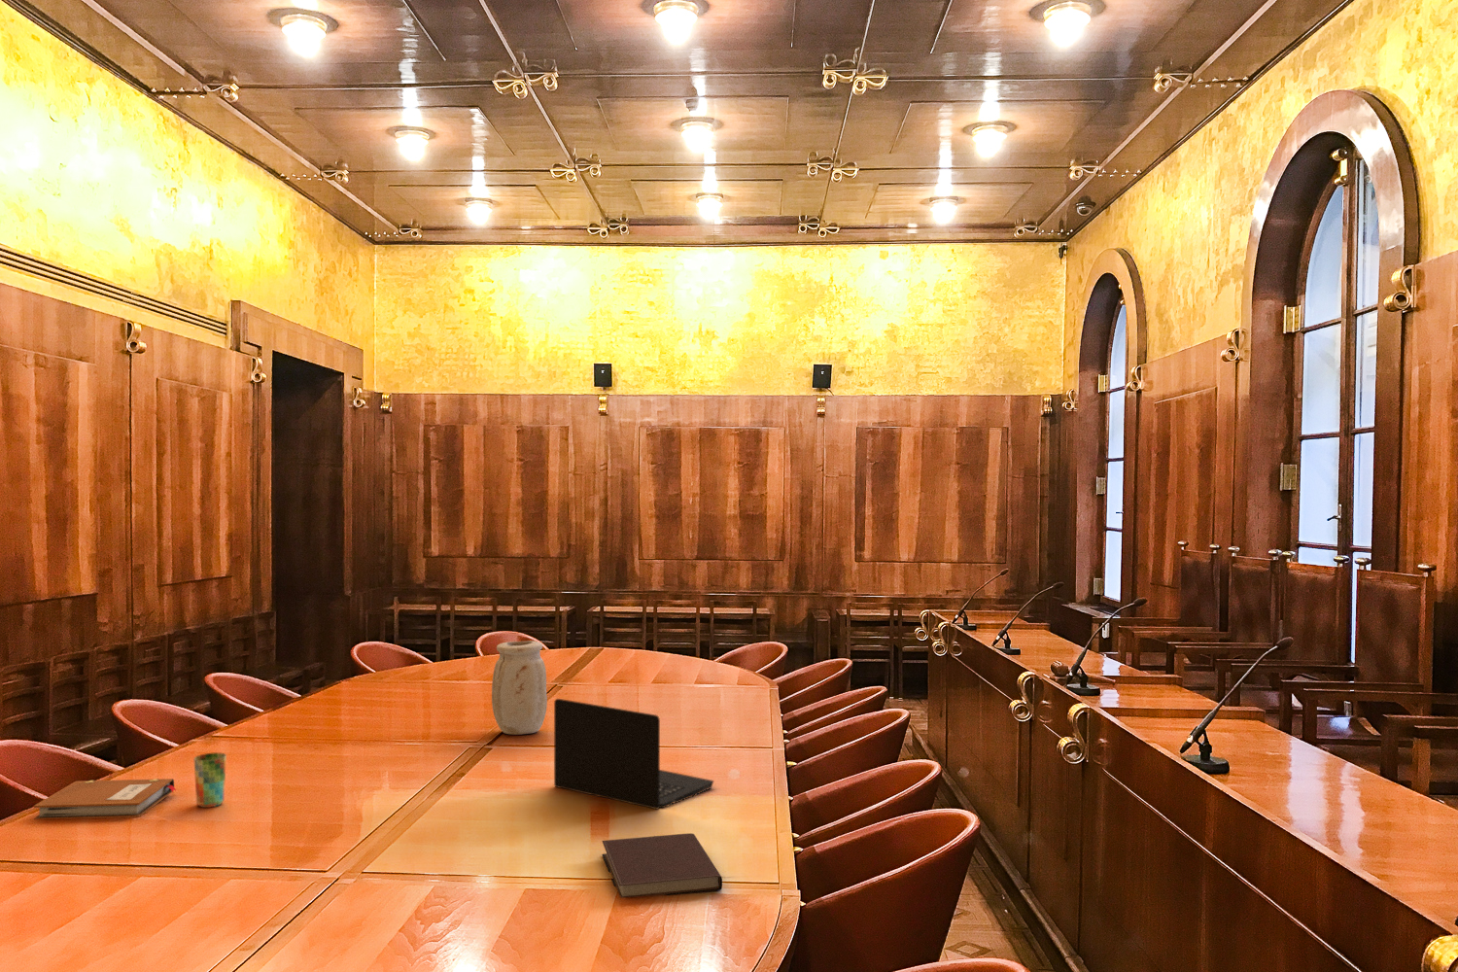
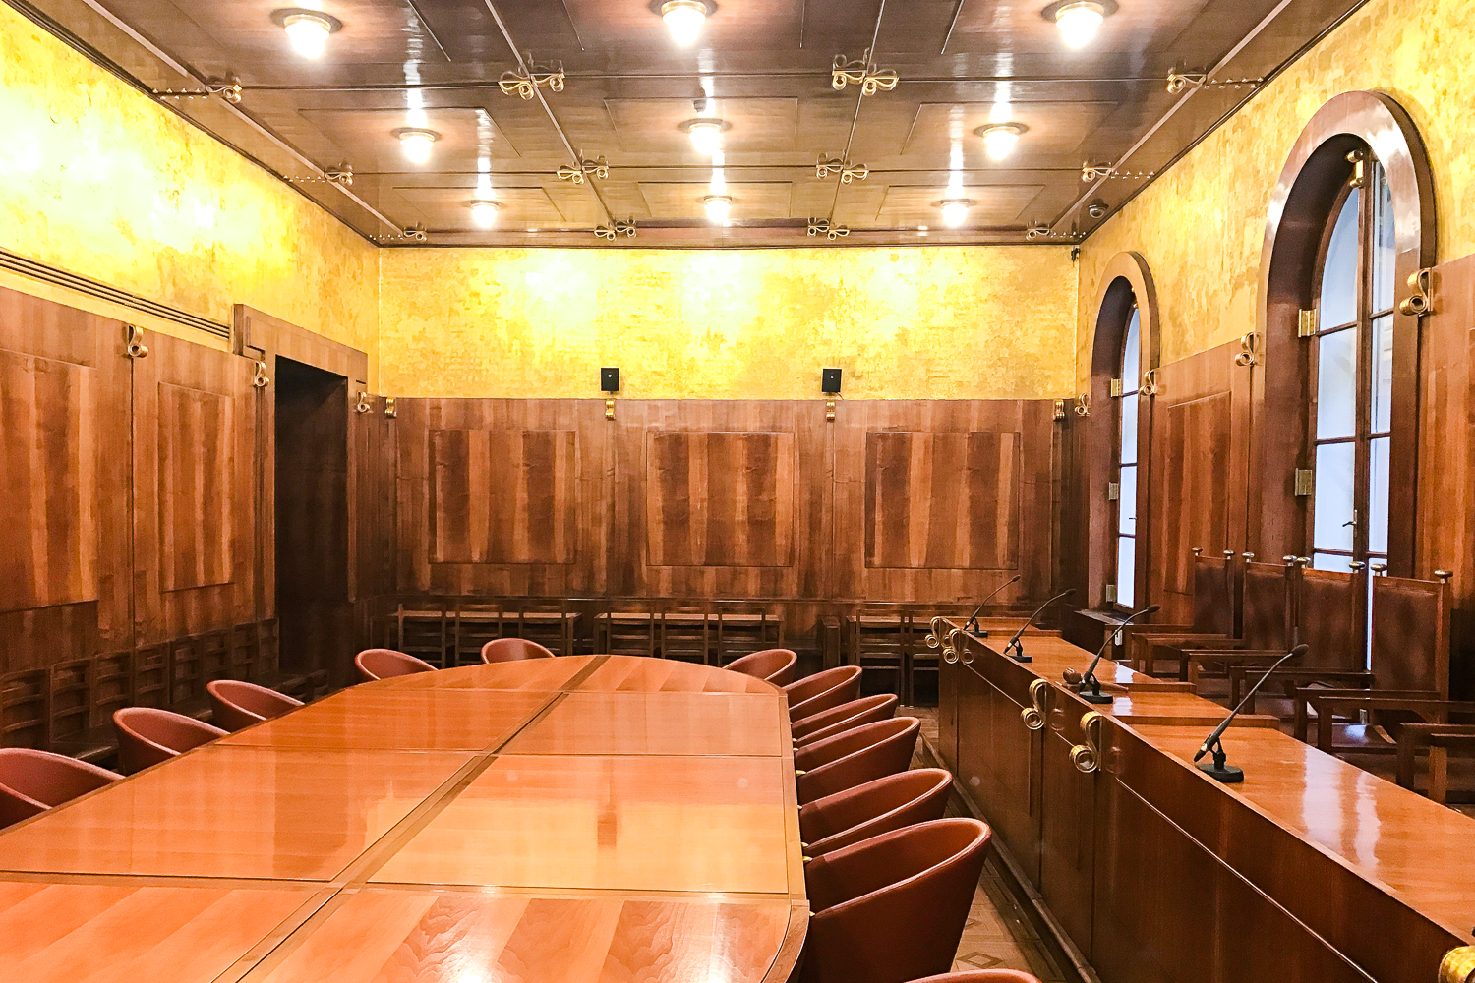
- vase [490,640,548,736]
- laptop [553,698,715,810]
- notebook [33,778,177,820]
- notebook [601,832,724,899]
- cup [192,752,228,808]
